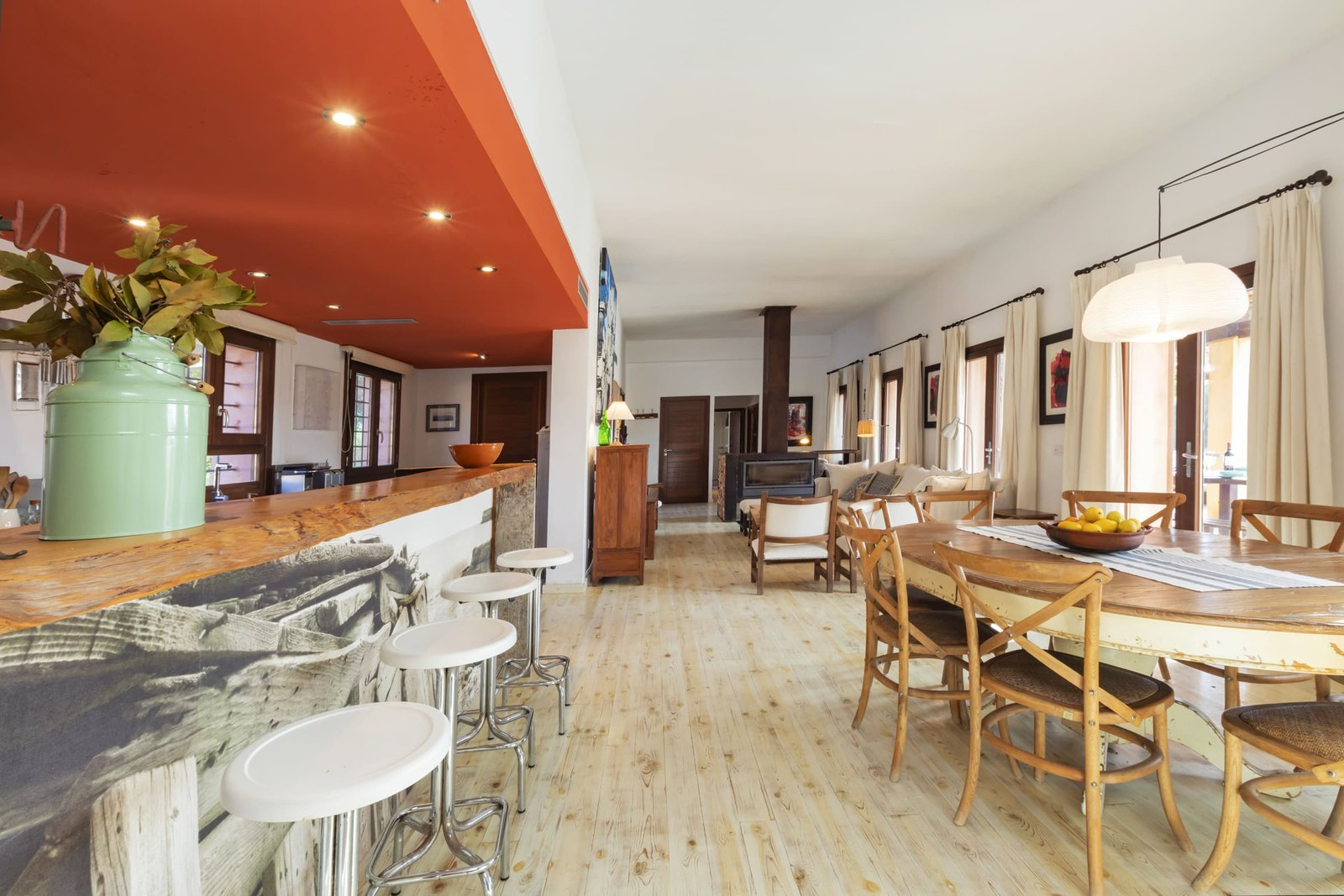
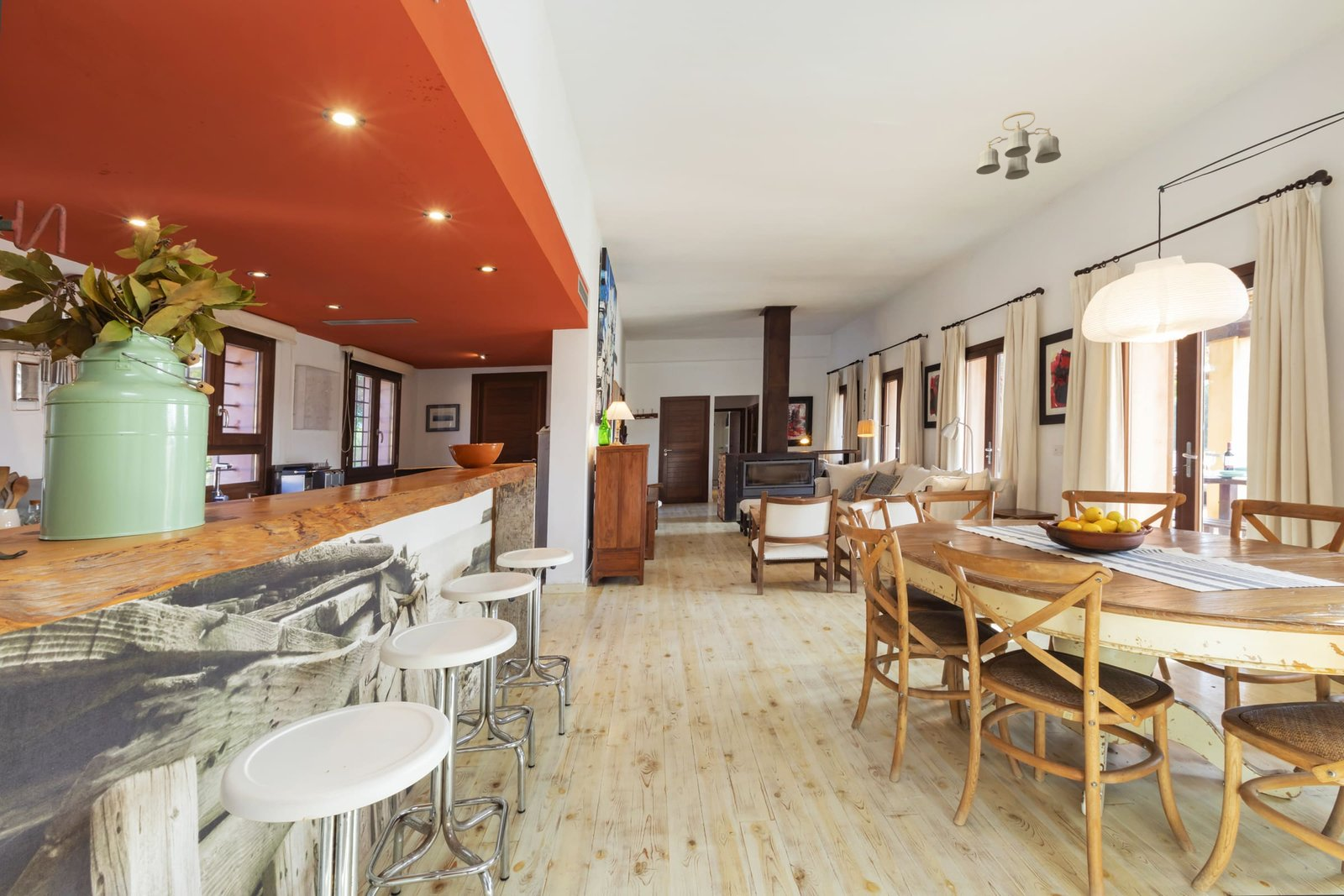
+ ceiling light fixture [975,111,1062,181]
